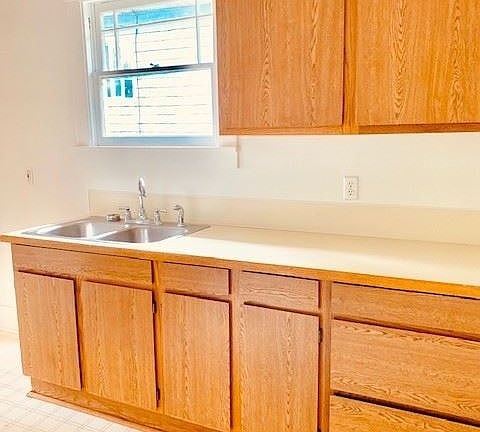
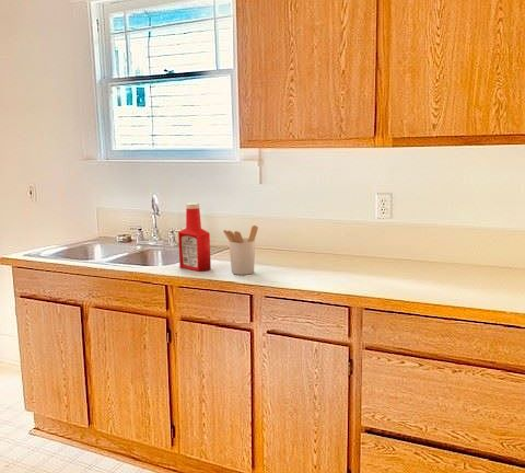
+ soap bottle [177,201,212,273]
+ utensil holder [222,224,259,276]
